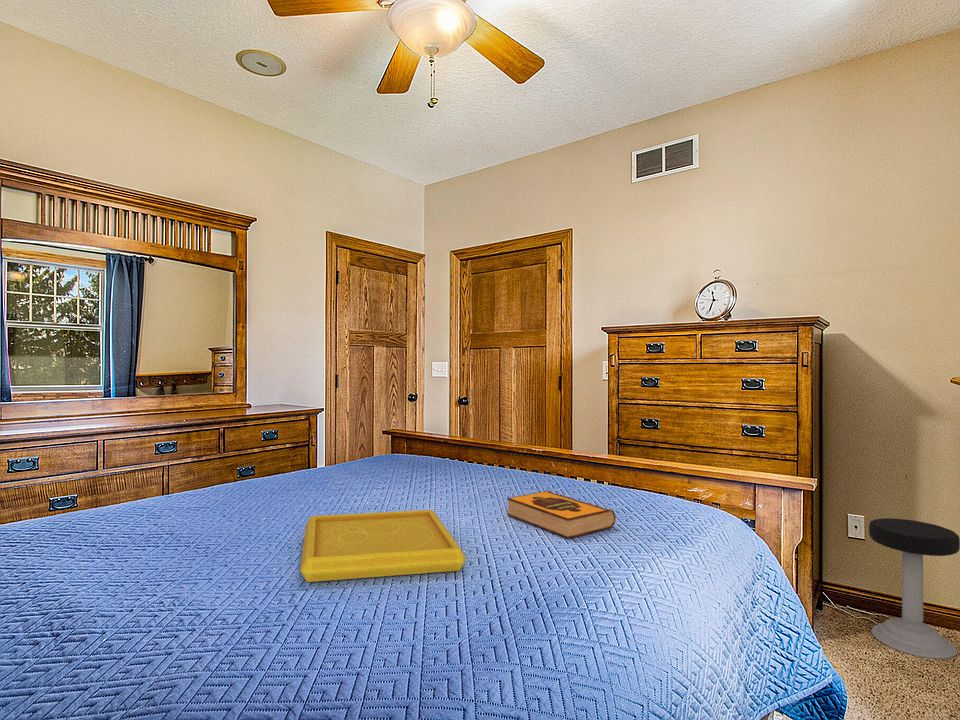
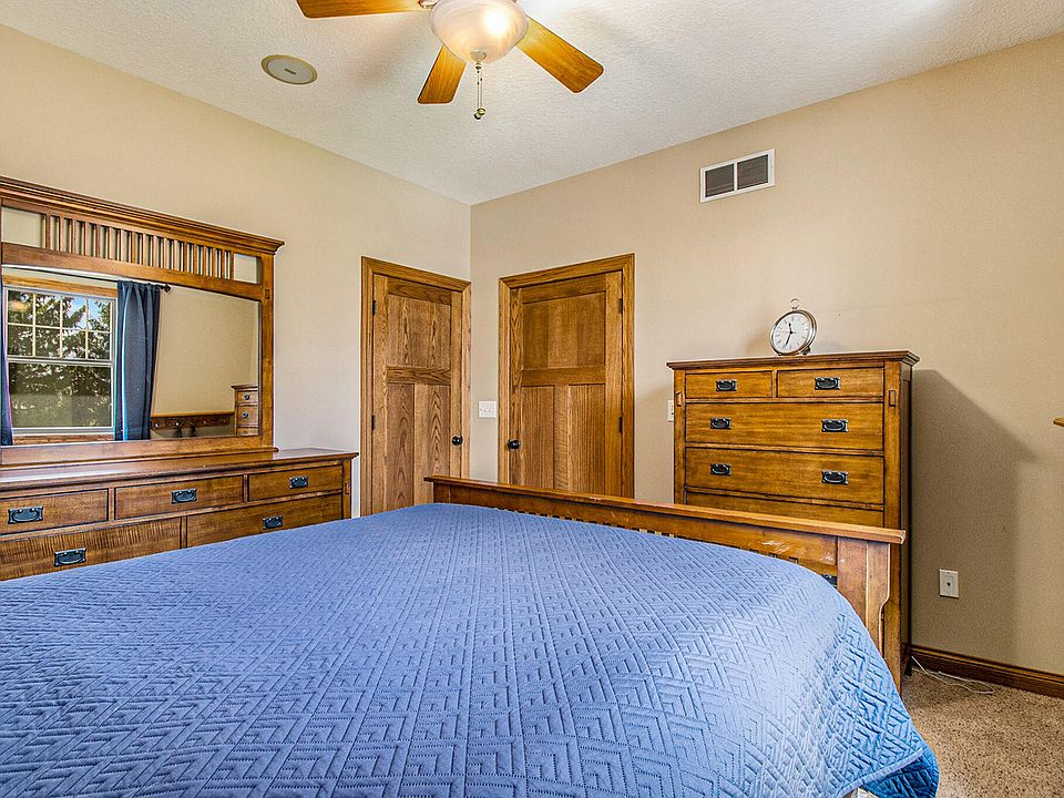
- serving tray [299,509,467,583]
- stool [868,517,960,660]
- hardback book [506,490,617,540]
